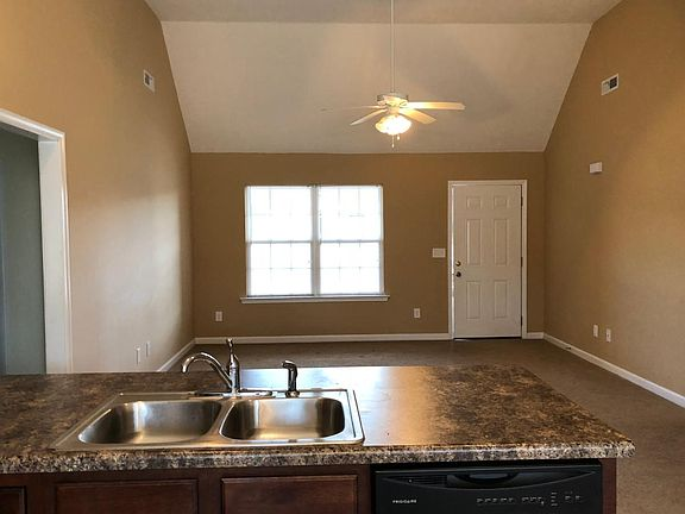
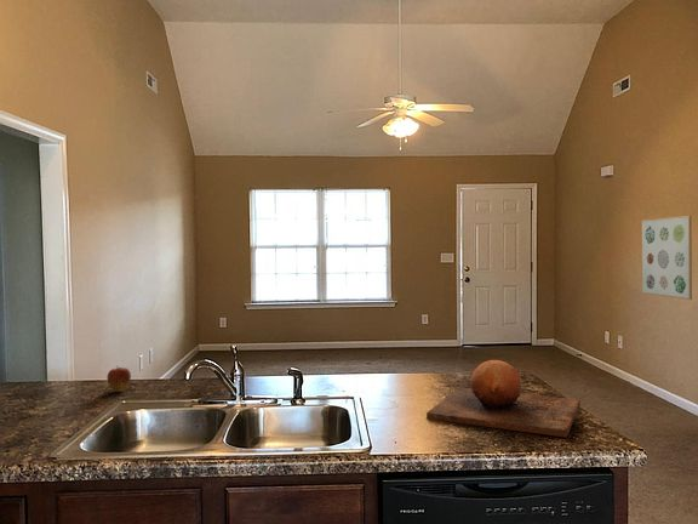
+ chopping board [425,359,582,439]
+ wall art [641,215,693,301]
+ apple [107,366,132,393]
